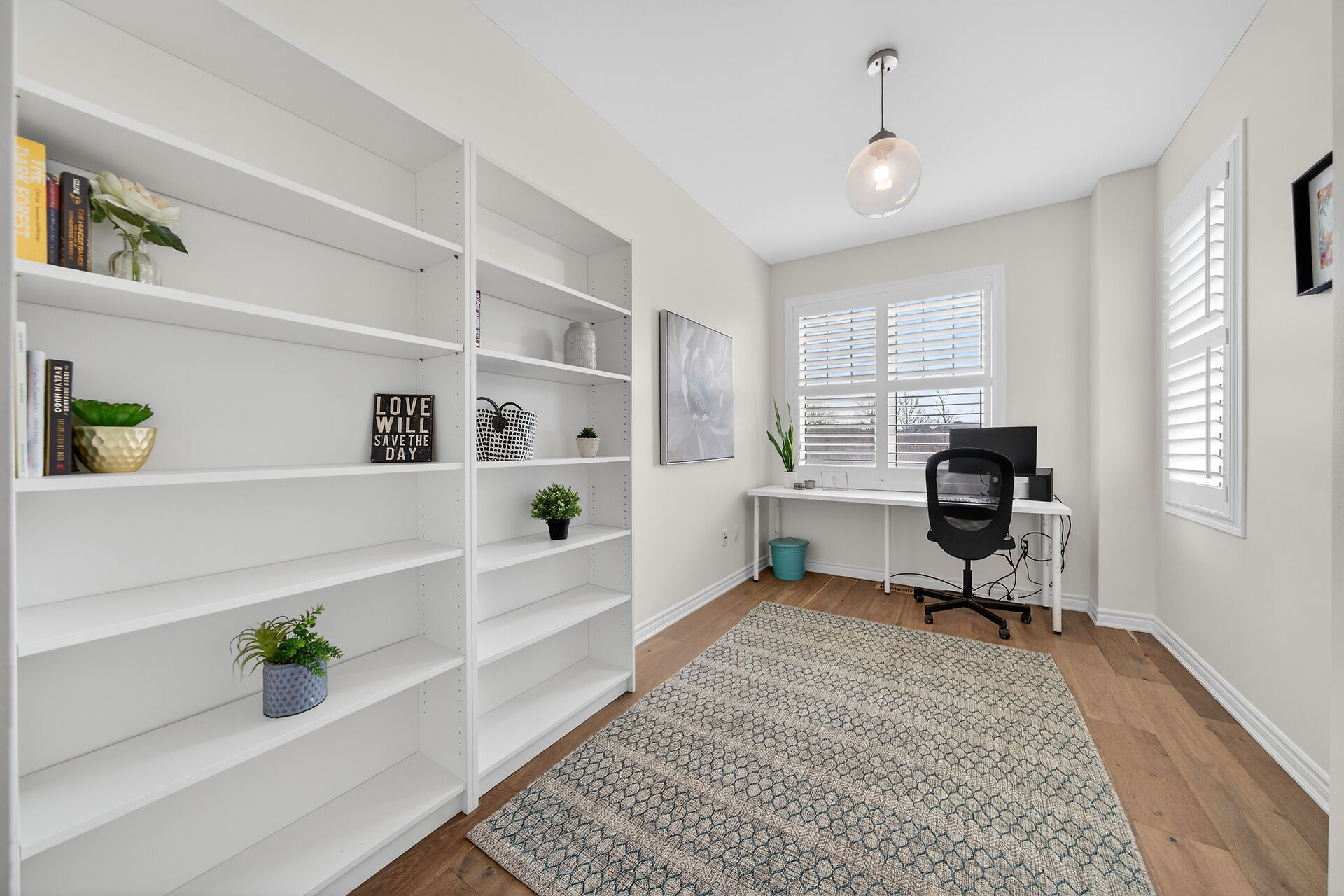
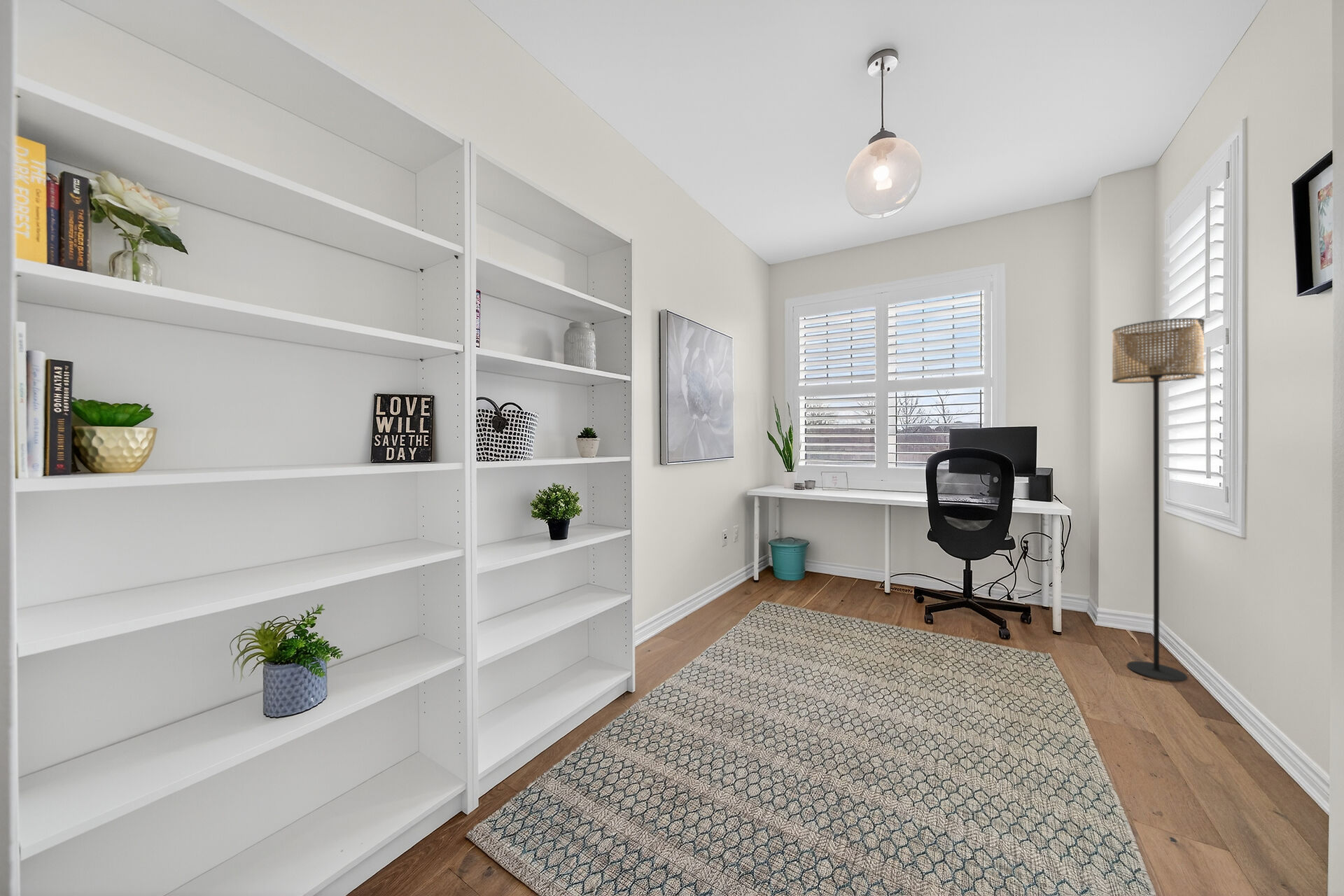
+ floor lamp [1112,317,1205,682]
